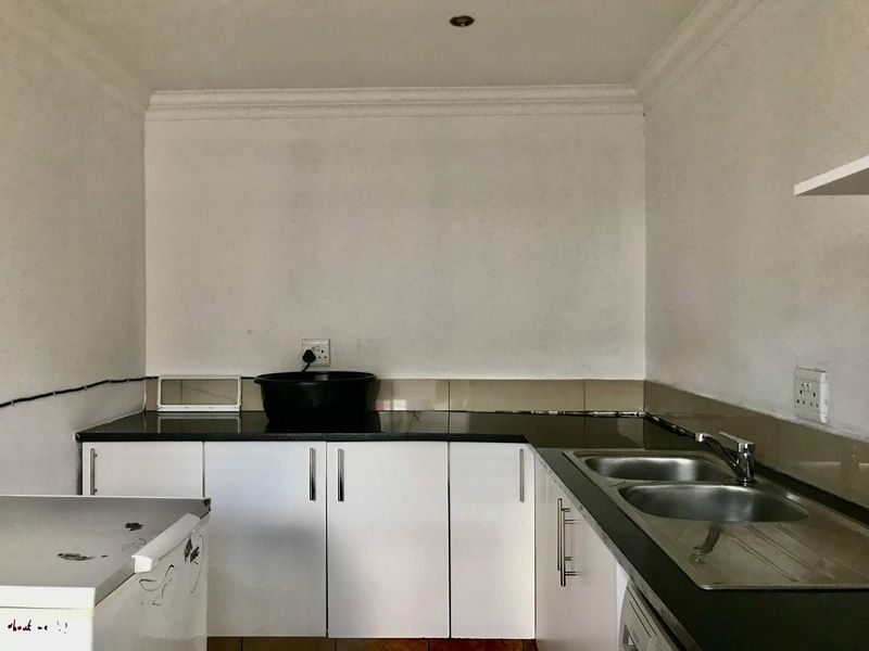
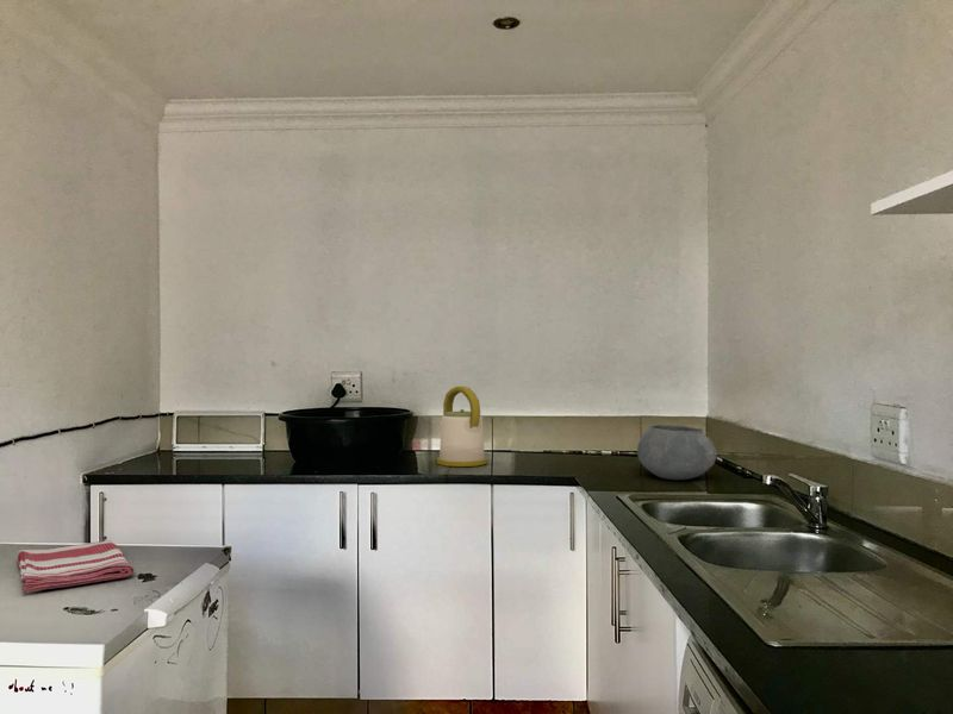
+ kettle [436,386,488,468]
+ dish towel [15,539,136,595]
+ bowl [636,424,718,481]
